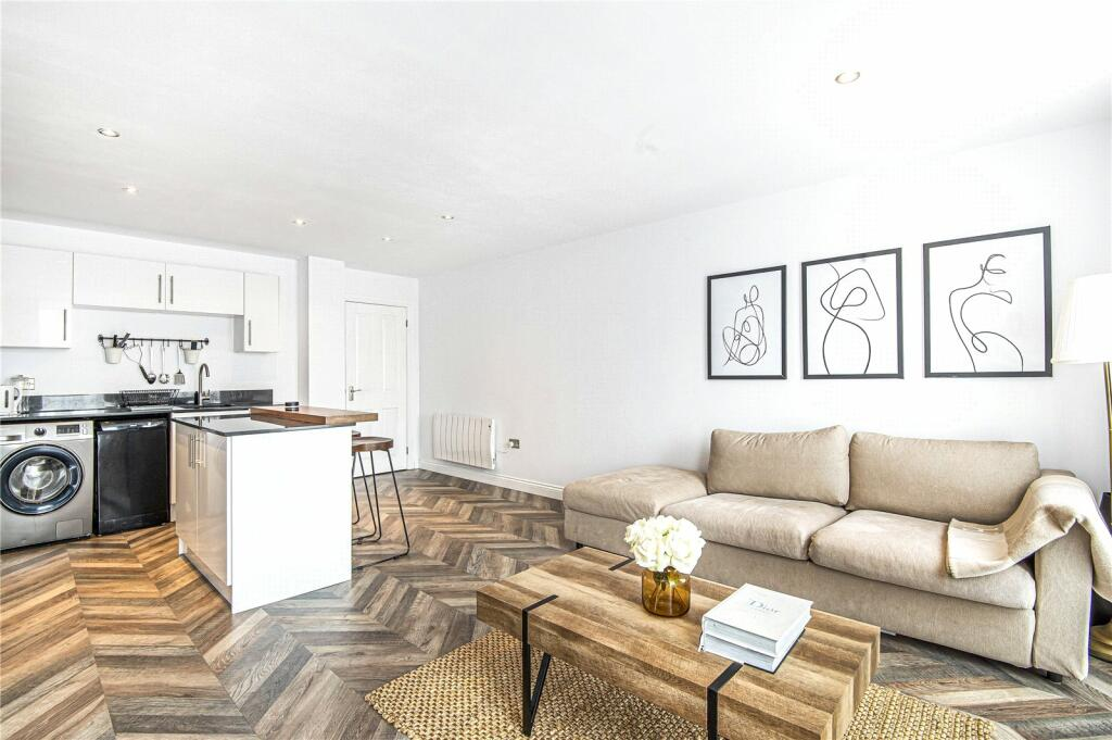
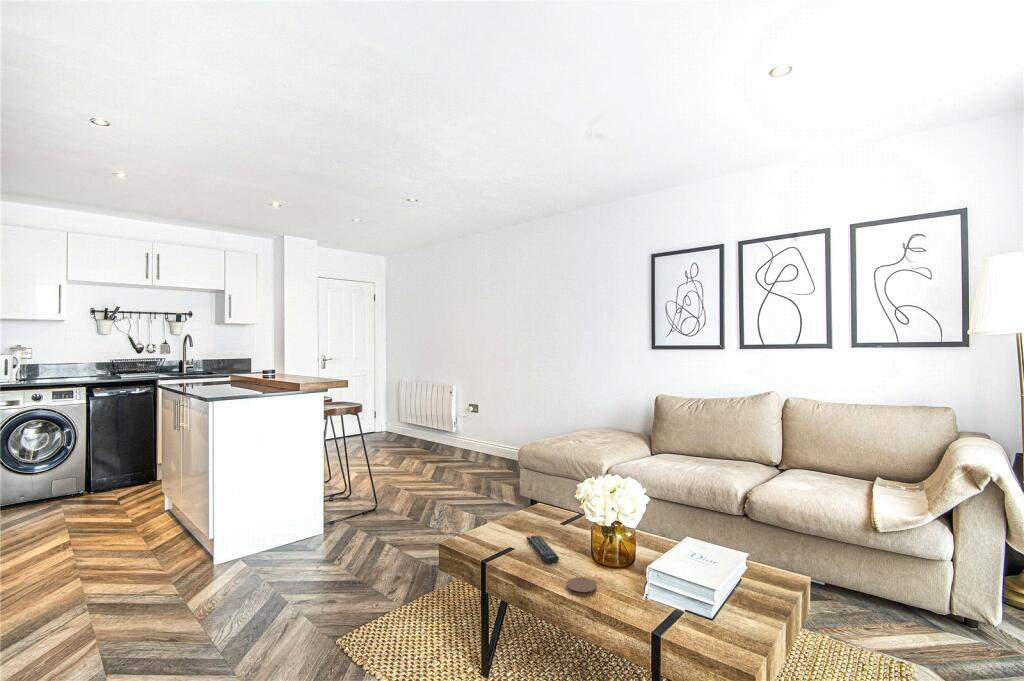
+ coaster [565,576,598,597]
+ remote control [525,534,560,565]
